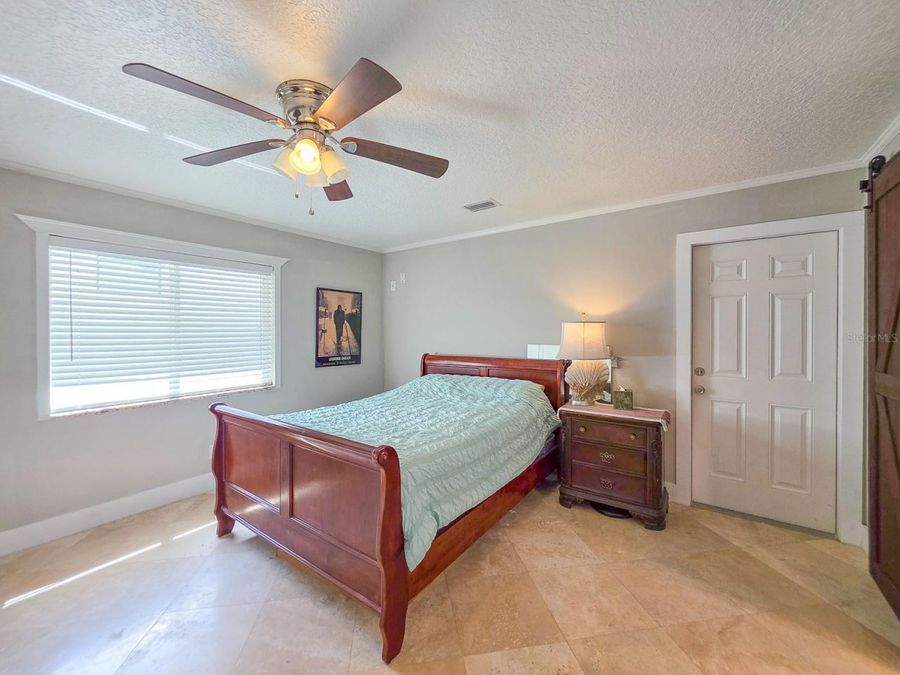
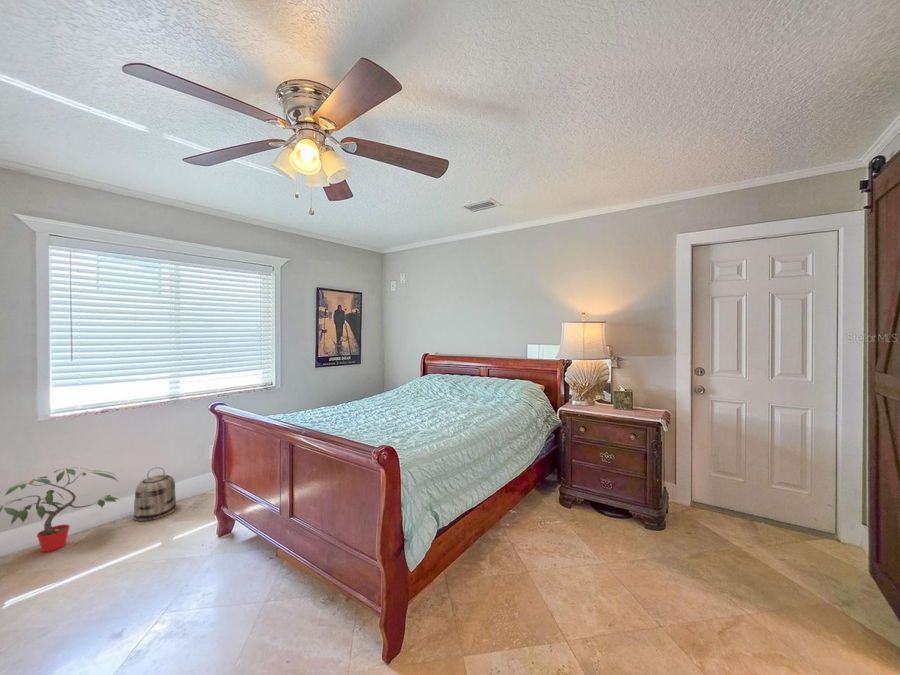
+ potted plant [0,466,121,553]
+ basket [133,466,178,522]
